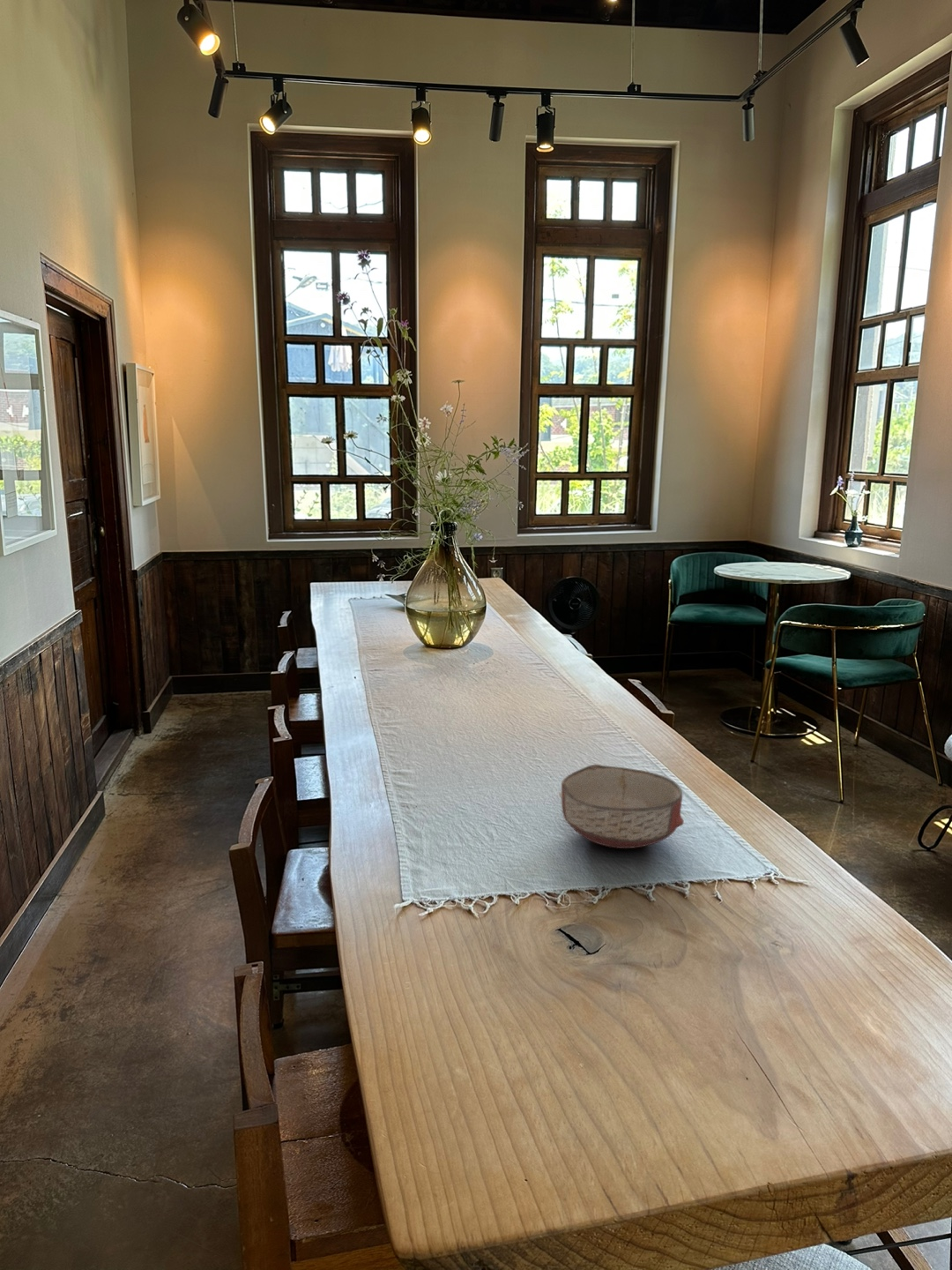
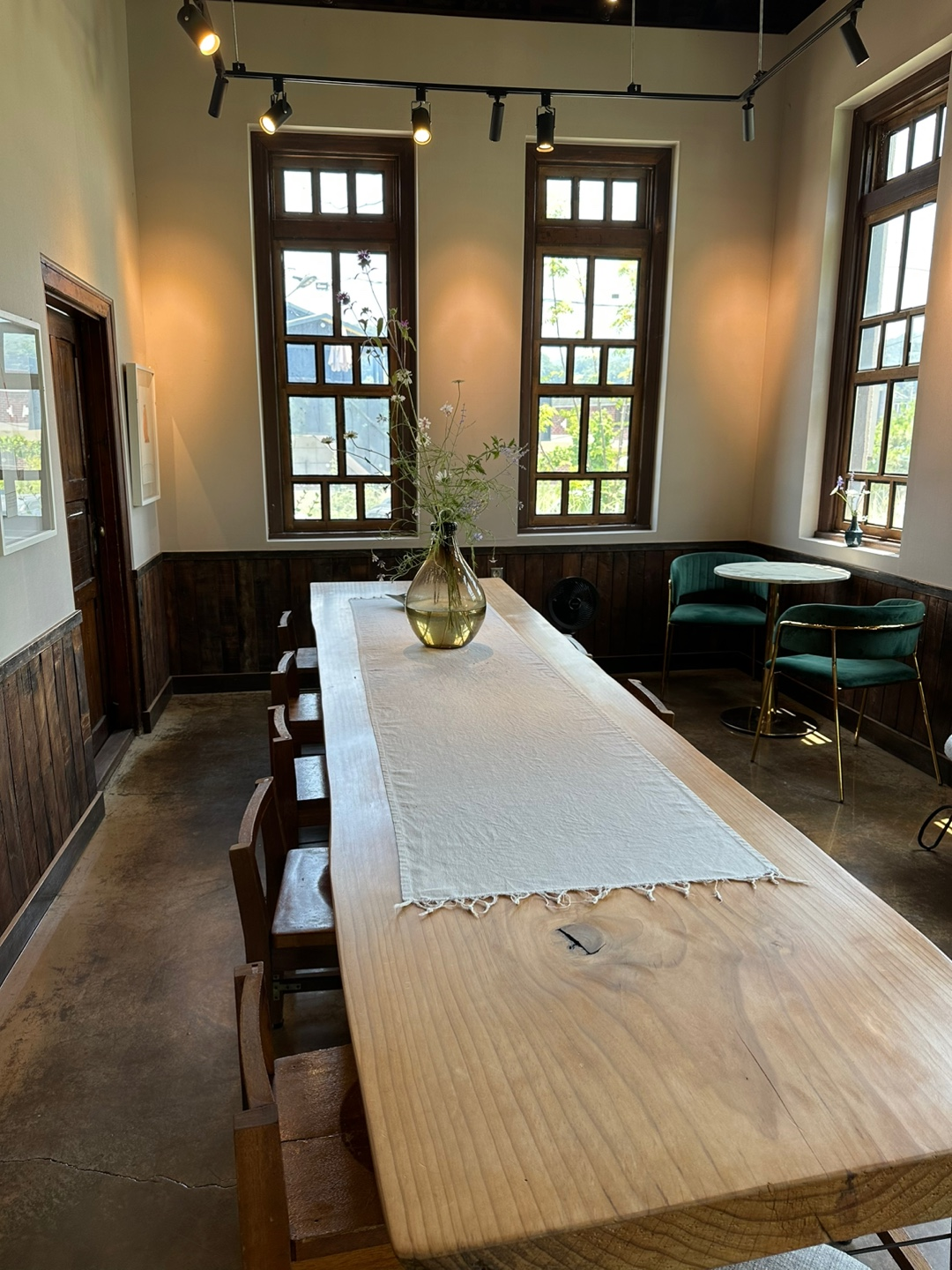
- ceramic bowl [558,764,685,849]
